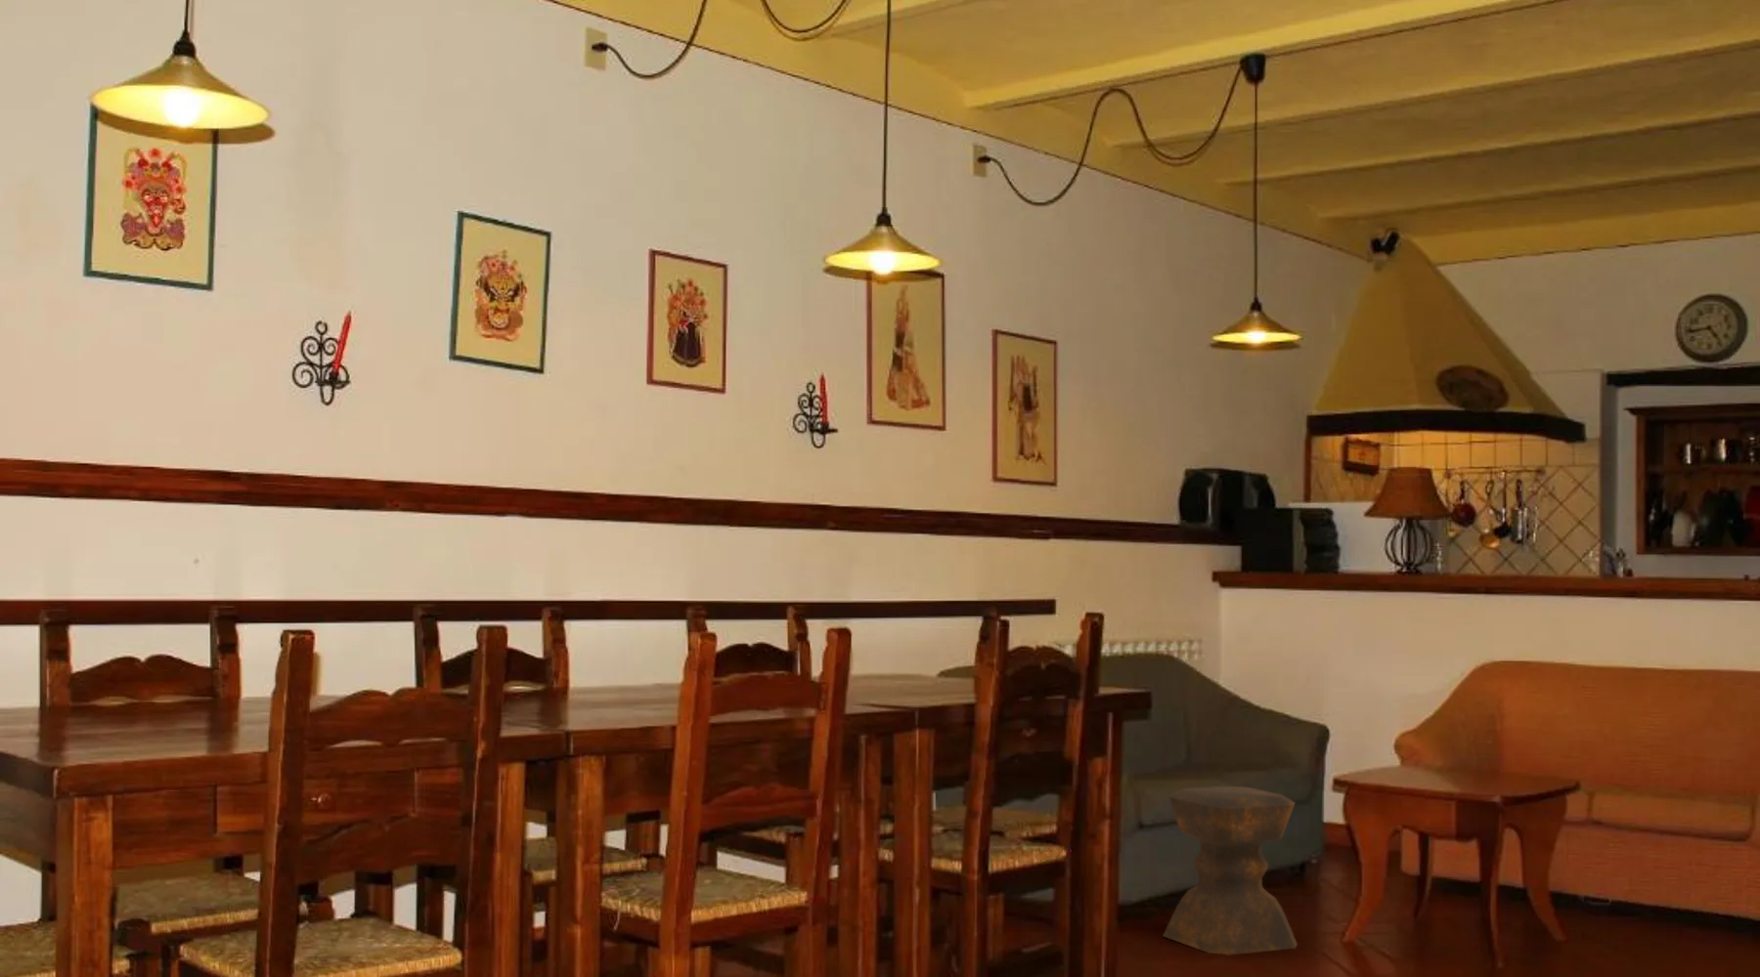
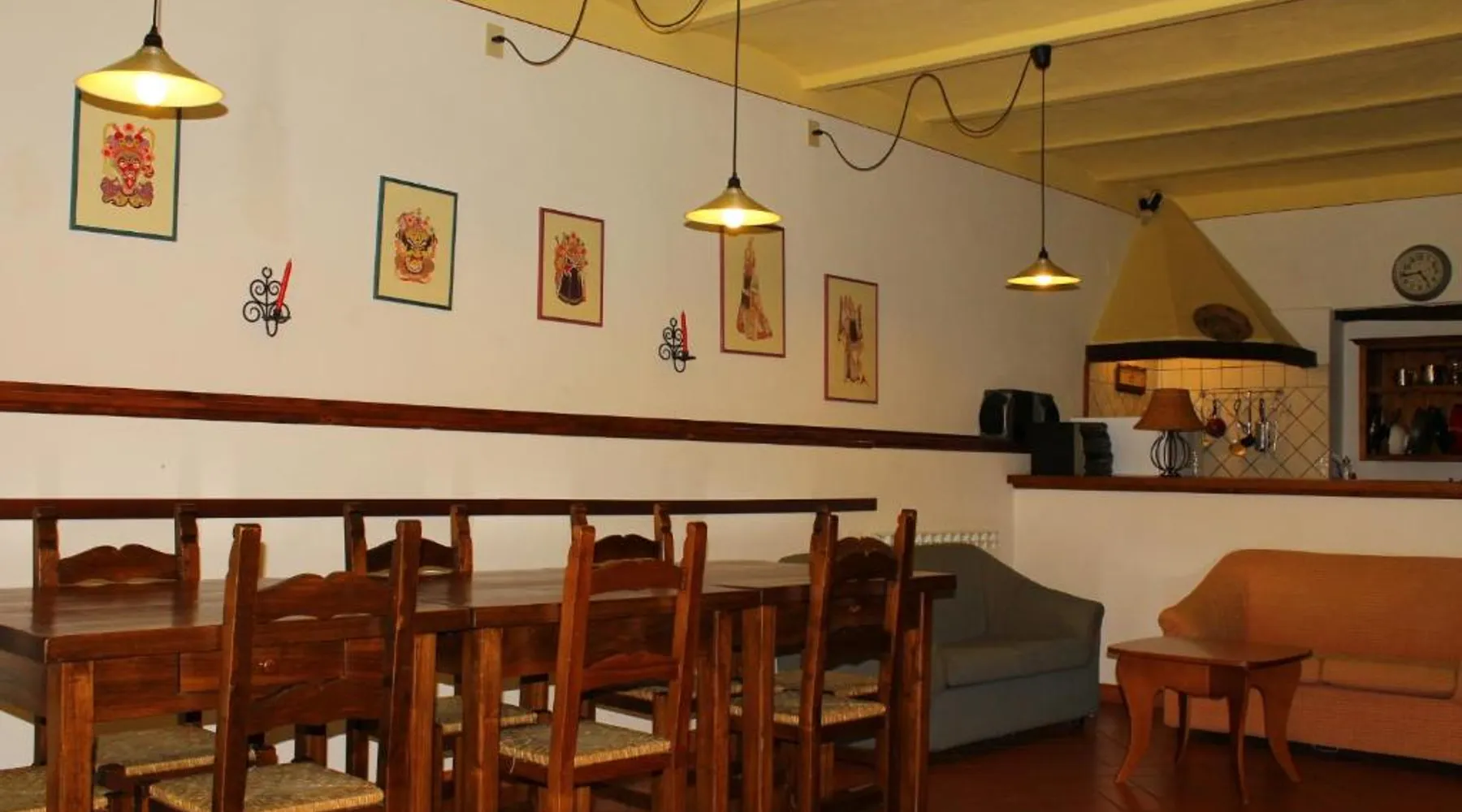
- stool [1162,786,1299,955]
